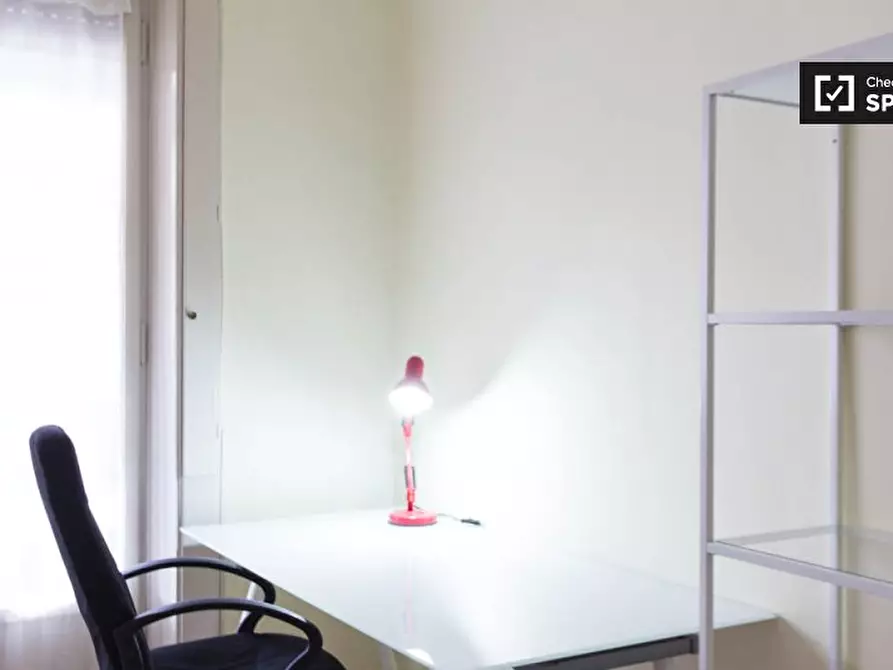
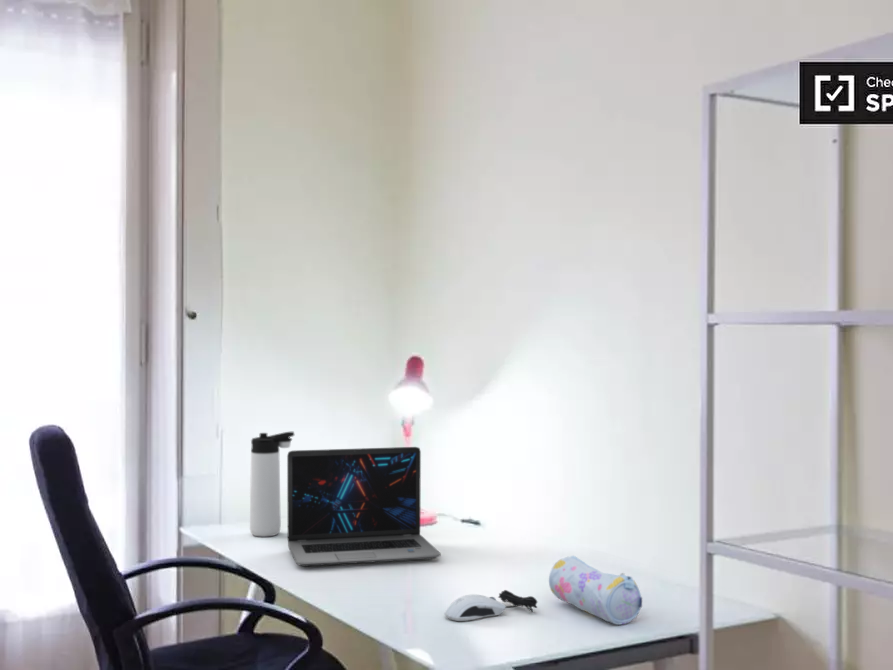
+ thermos bottle [249,431,295,538]
+ pencil case [548,555,643,626]
+ computer mouse [444,589,538,622]
+ laptop [286,446,442,567]
